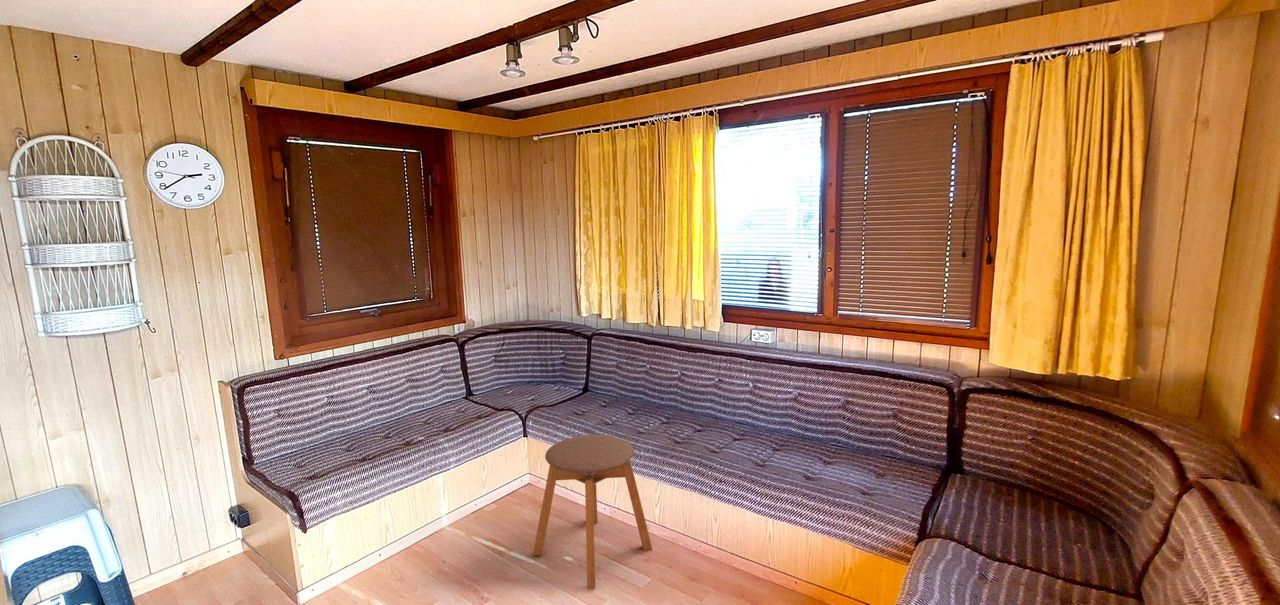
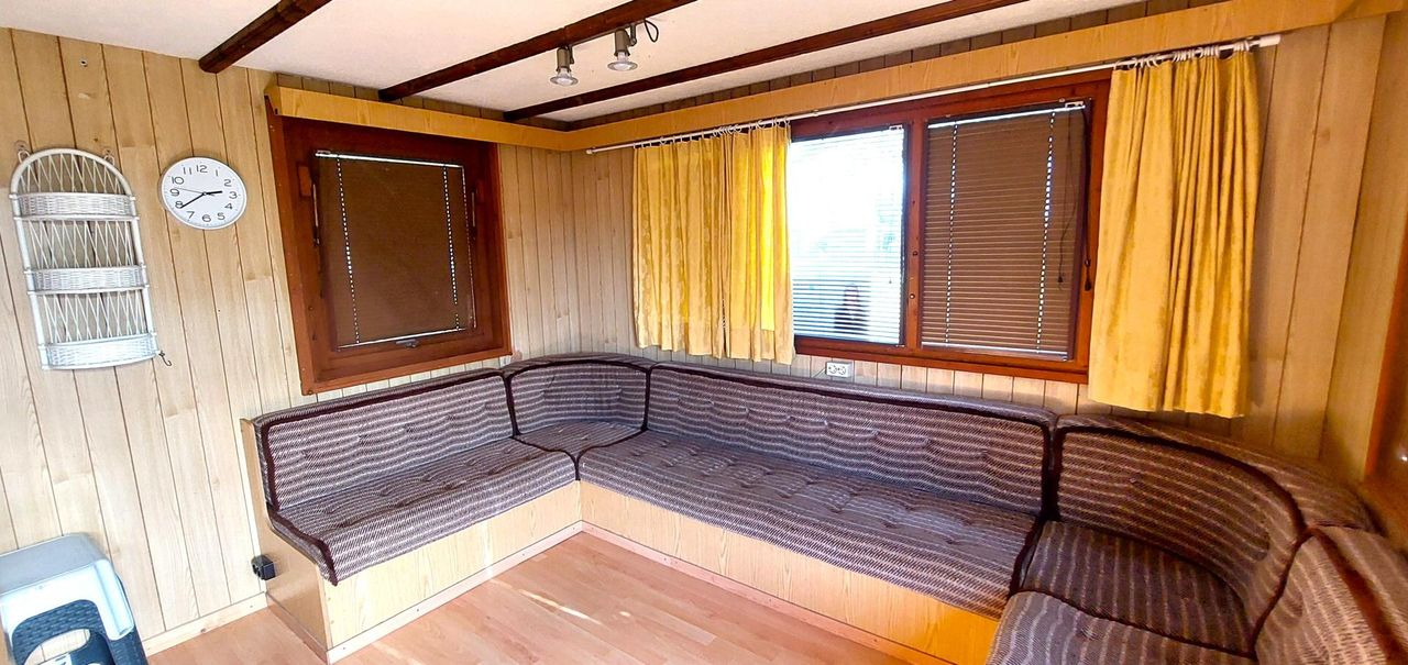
- stool [532,434,653,591]
